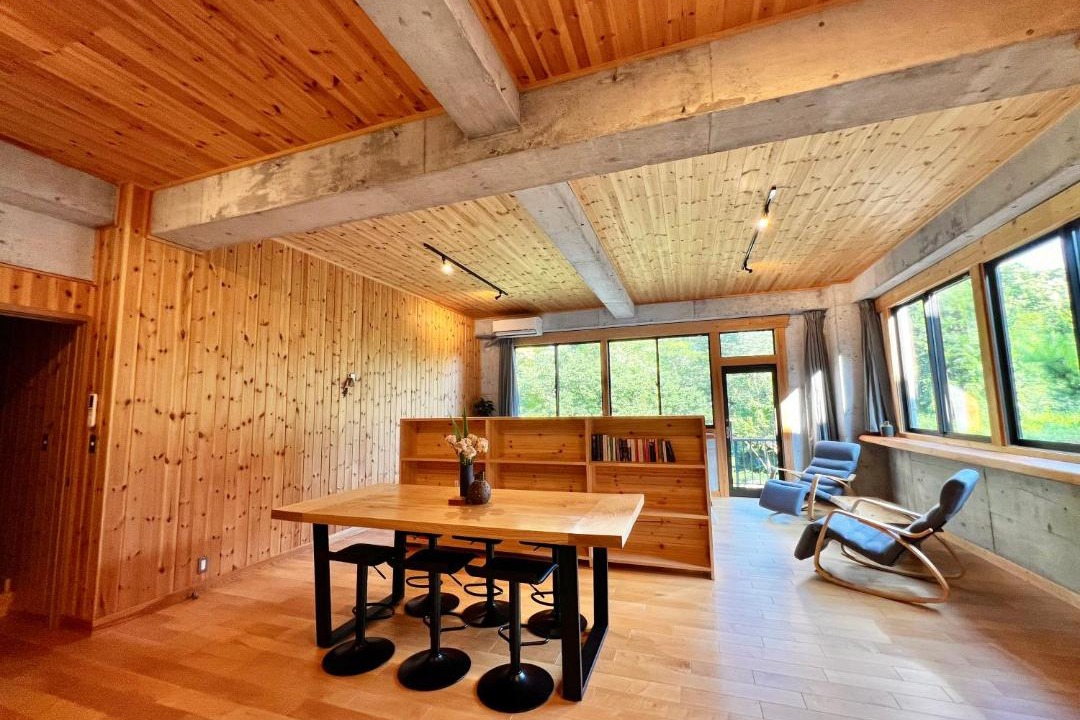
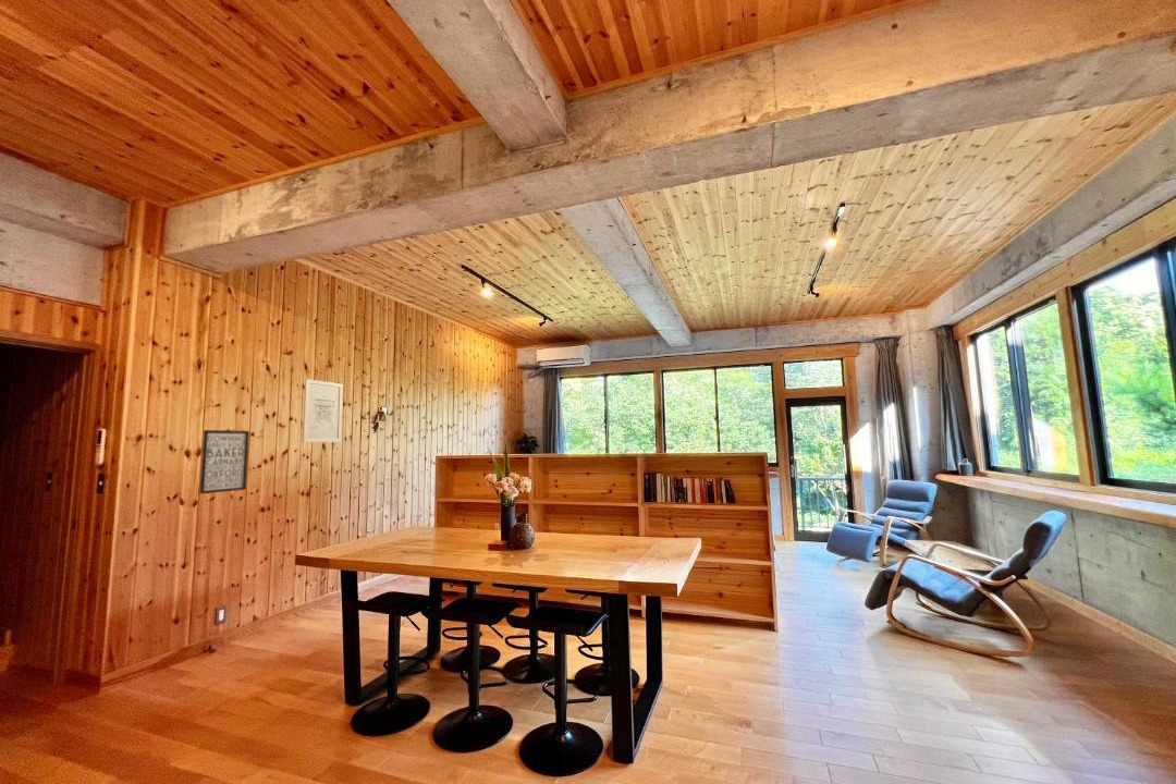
+ wall art [198,429,250,495]
+ wall art [302,378,344,443]
